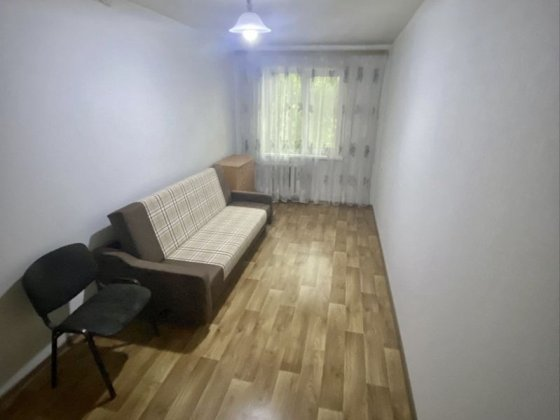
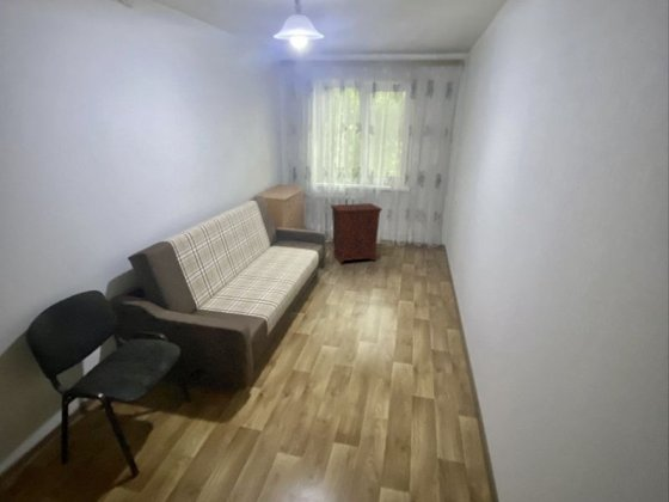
+ nightstand [330,202,383,265]
